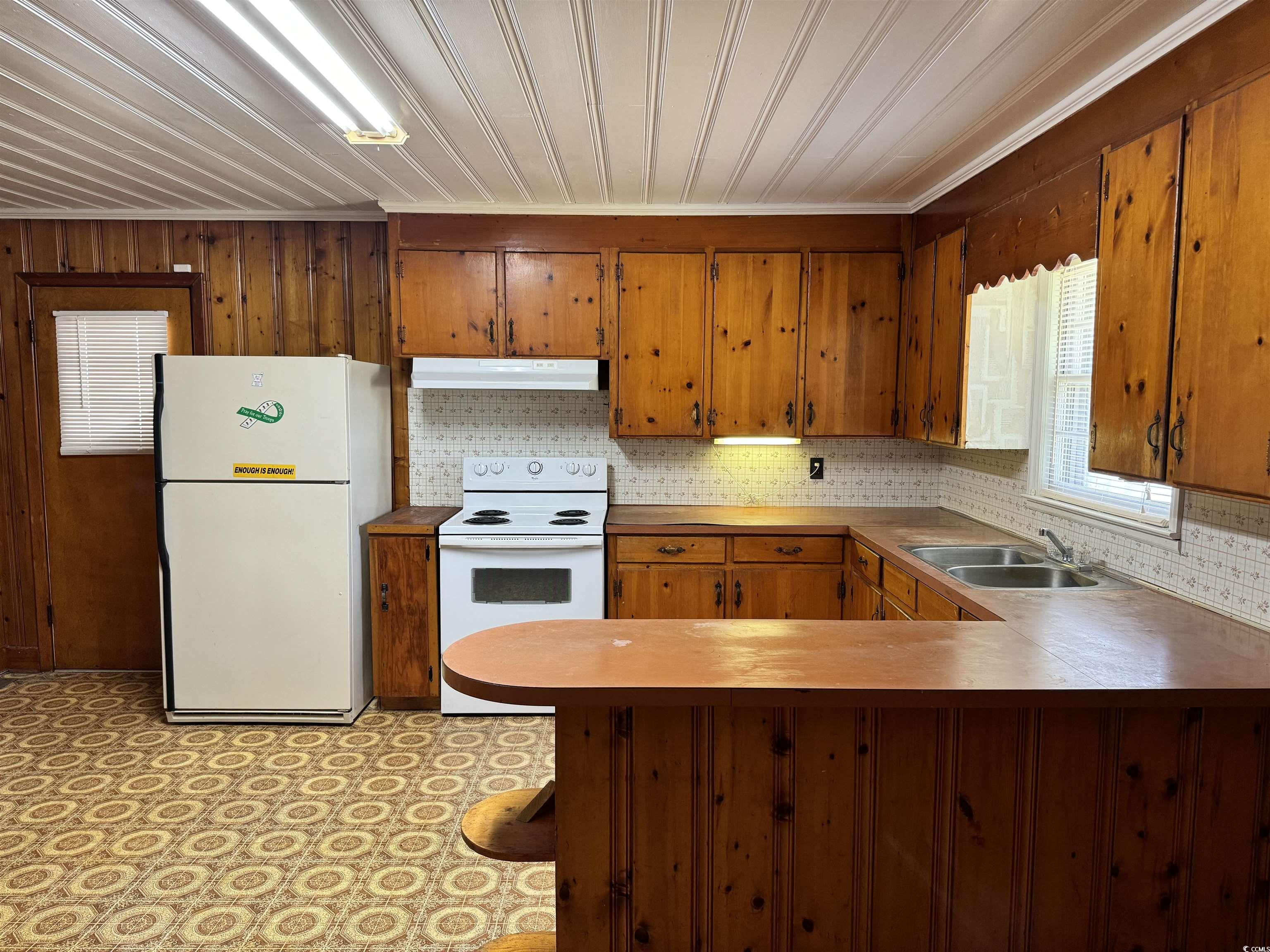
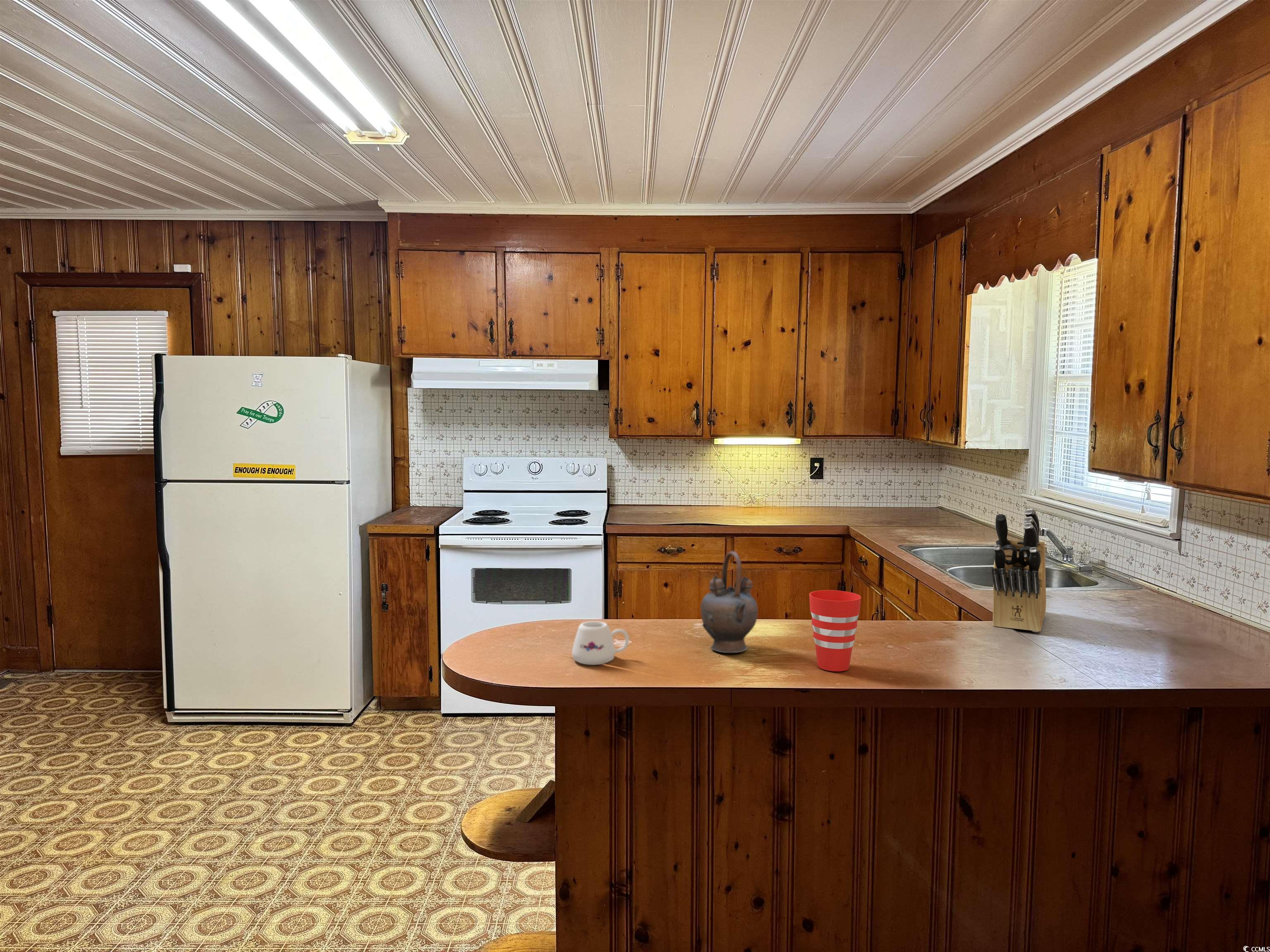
+ mug [572,621,629,665]
+ teapot [700,551,759,653]
+ cup [809,590,862,672]
+ knife block [991,508,1046,633]
